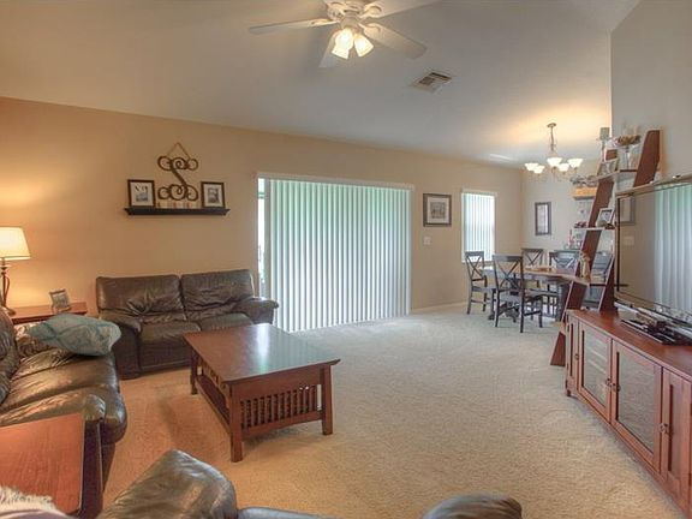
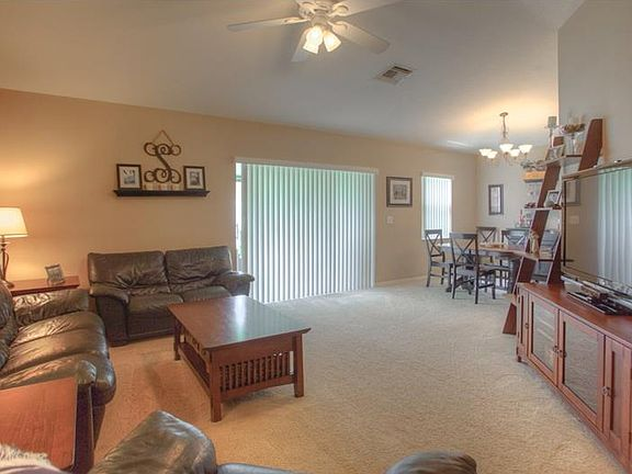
- decorative pillow [24,312,123,357]
